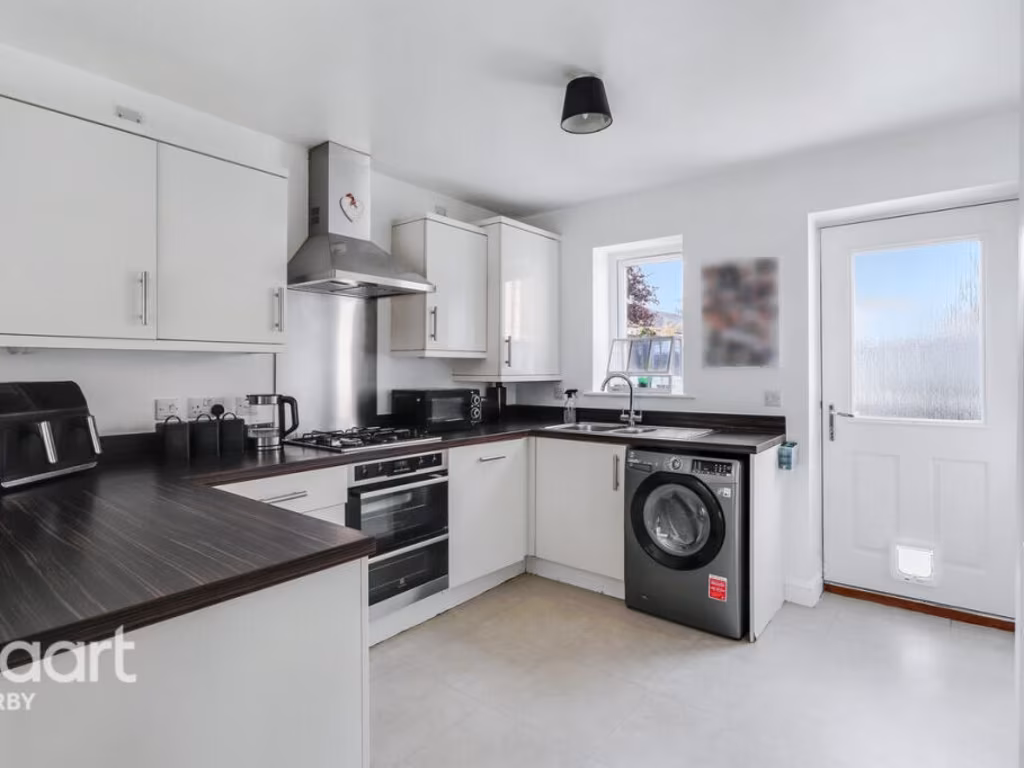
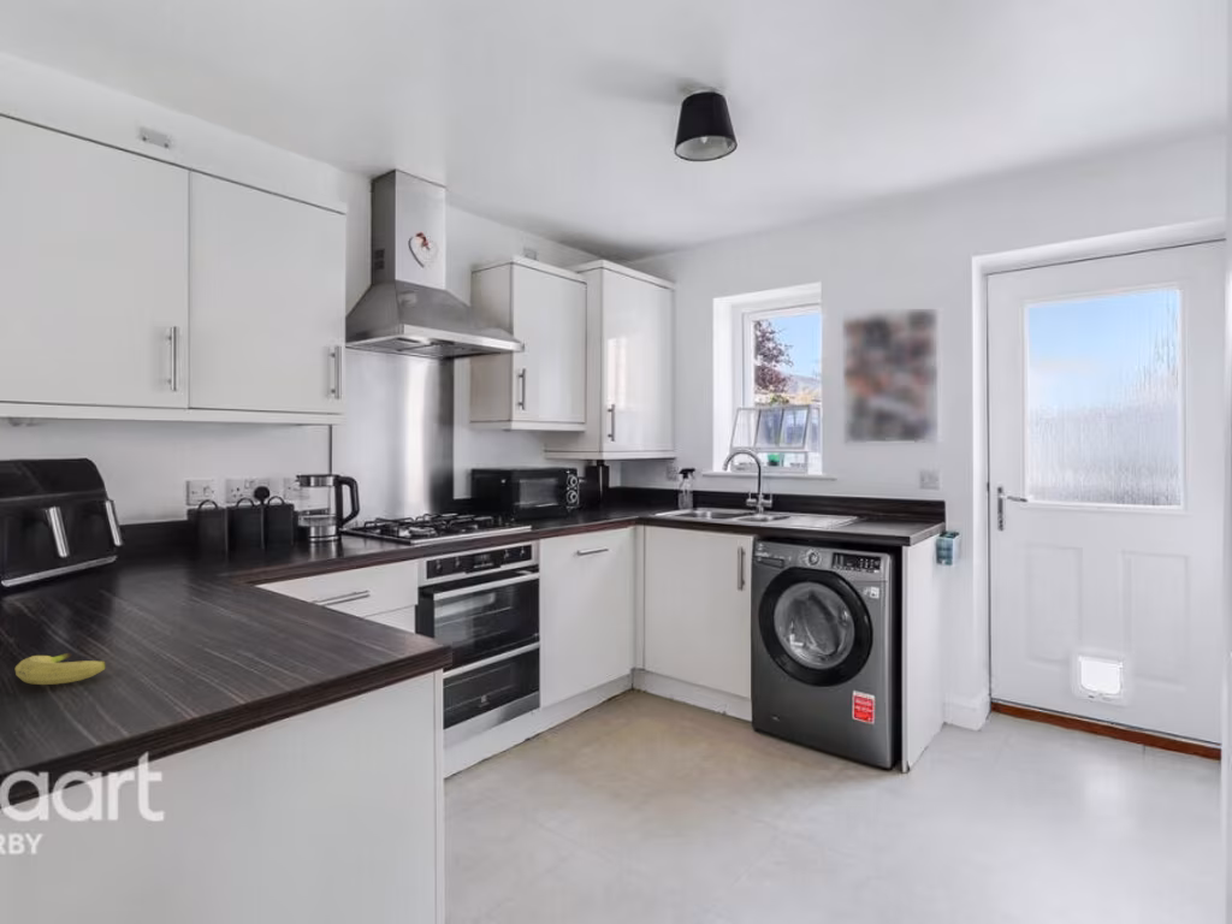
+ fruit [14,652,107,686]
